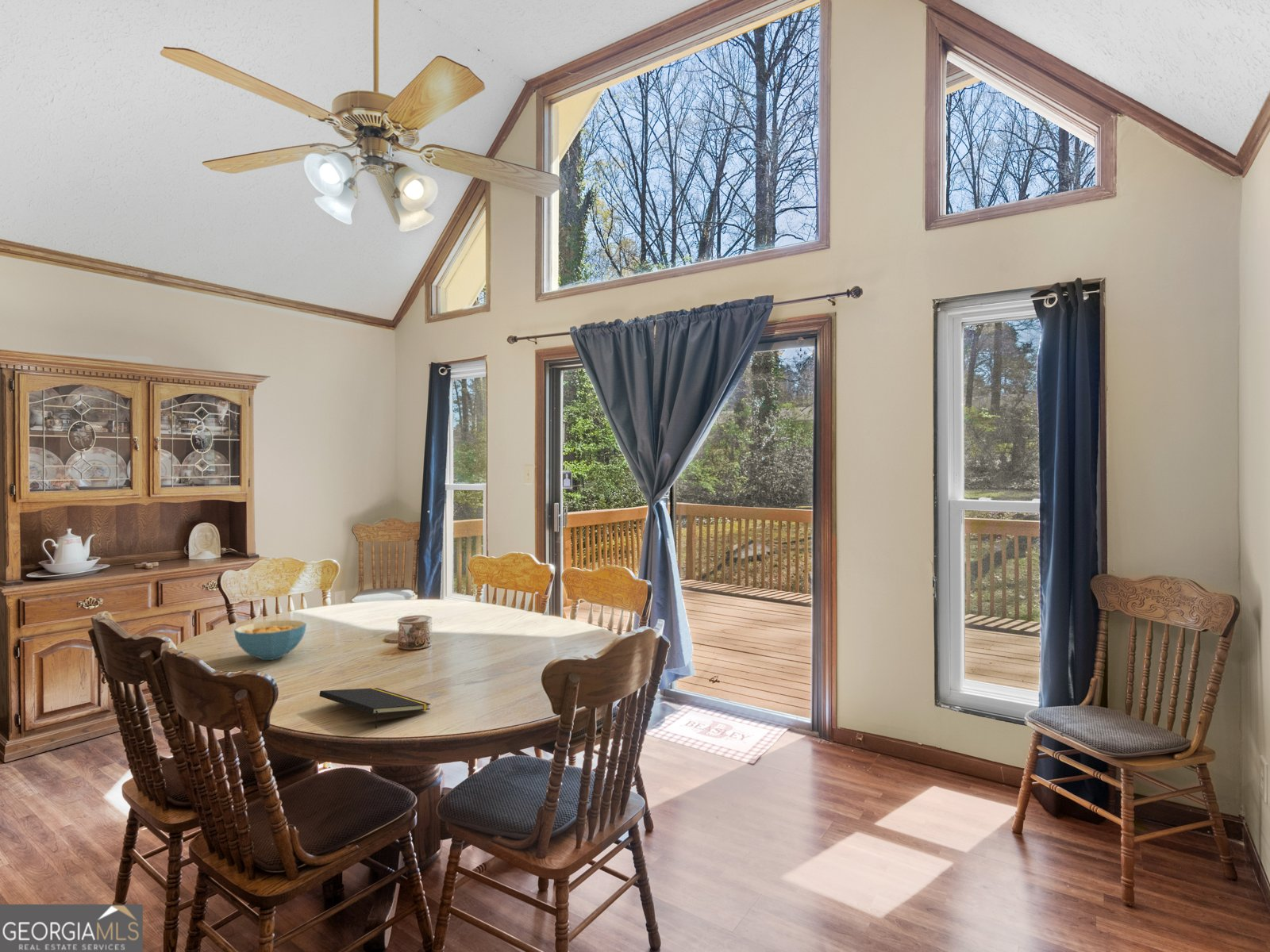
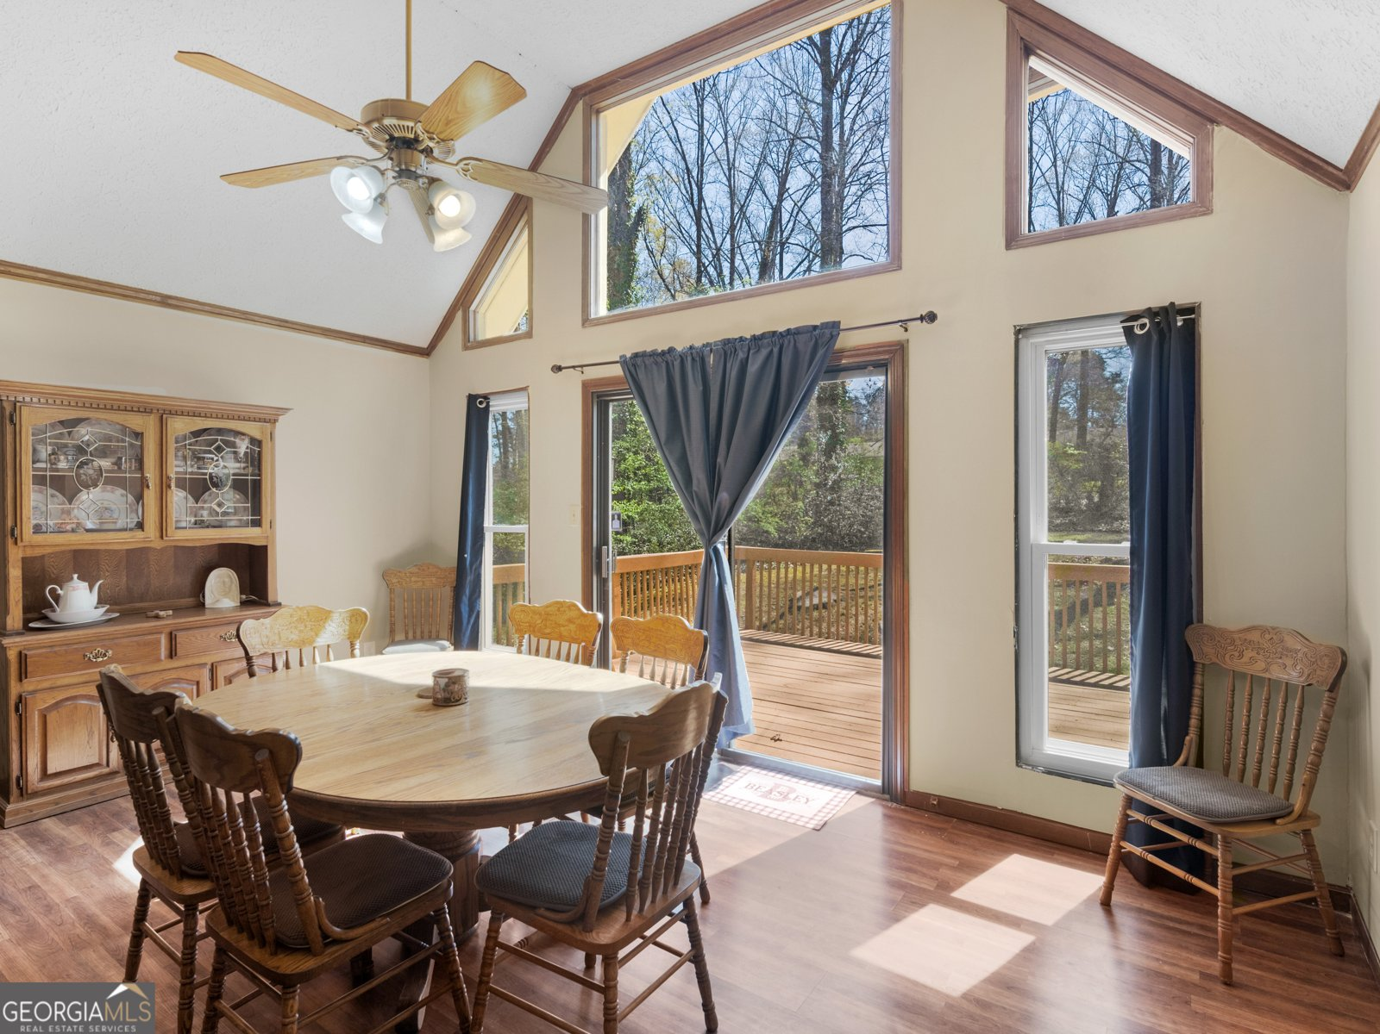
- notepad [318,687,432,729]
- cereal bowl [233,620,307,661]
